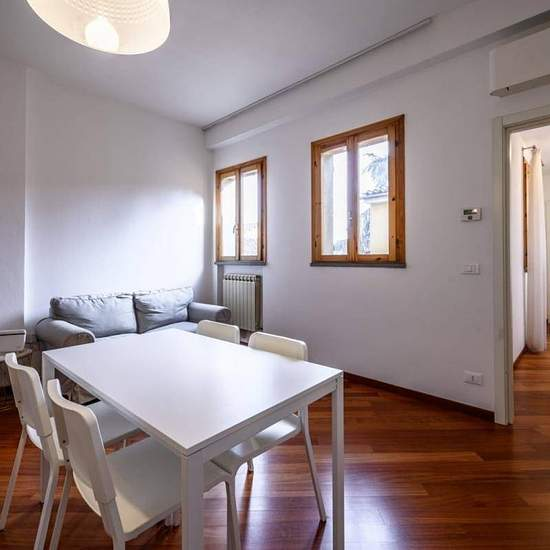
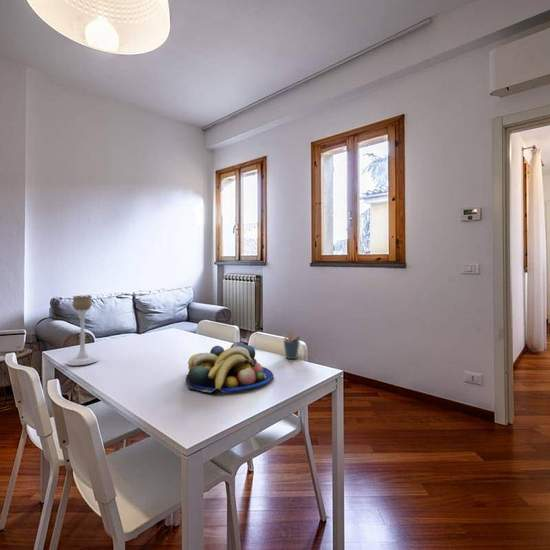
+ candle holder [65,295,99,366]
+ fruit bowl [185,341,274,394]
+ pen holder [282,331,301,360]
